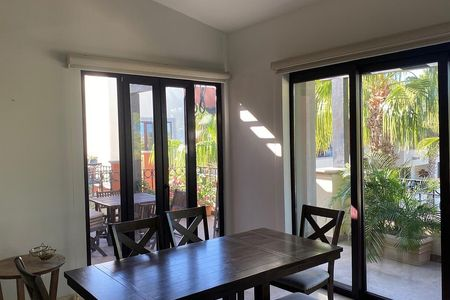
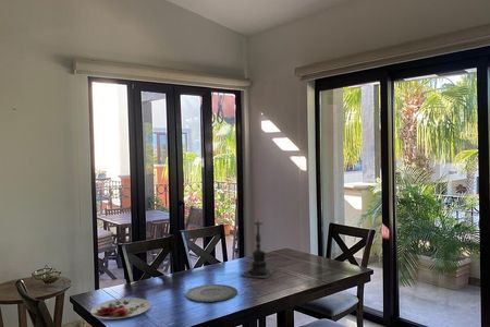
+ candle holder [240,220,277,279]
+ plate [184,283,238,303]
+ plate [89,296,151,320]
